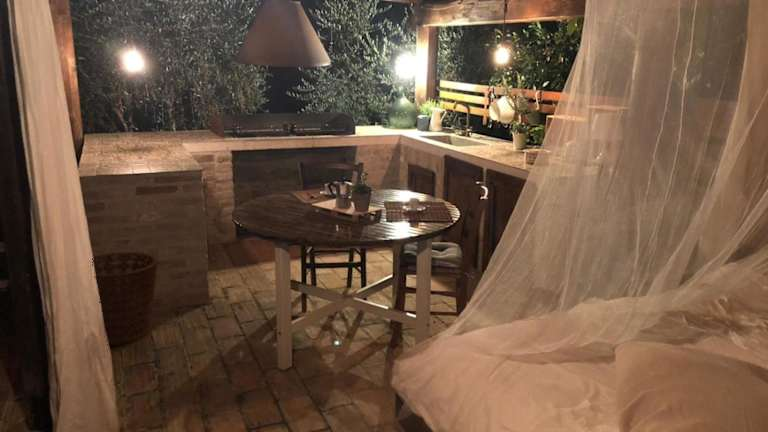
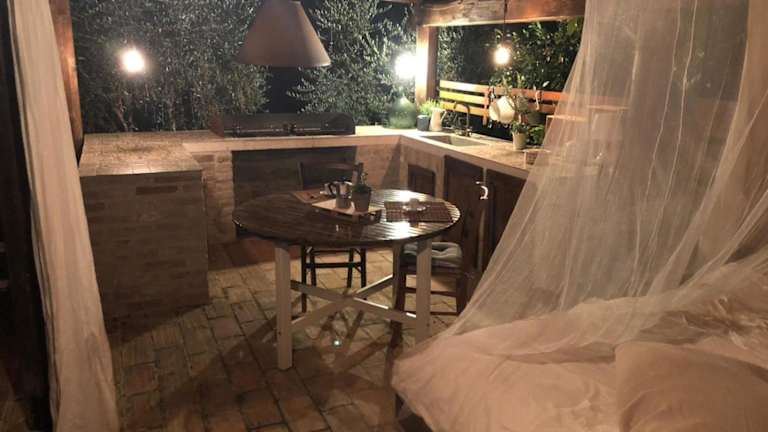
- basket [93,251,159,347]
